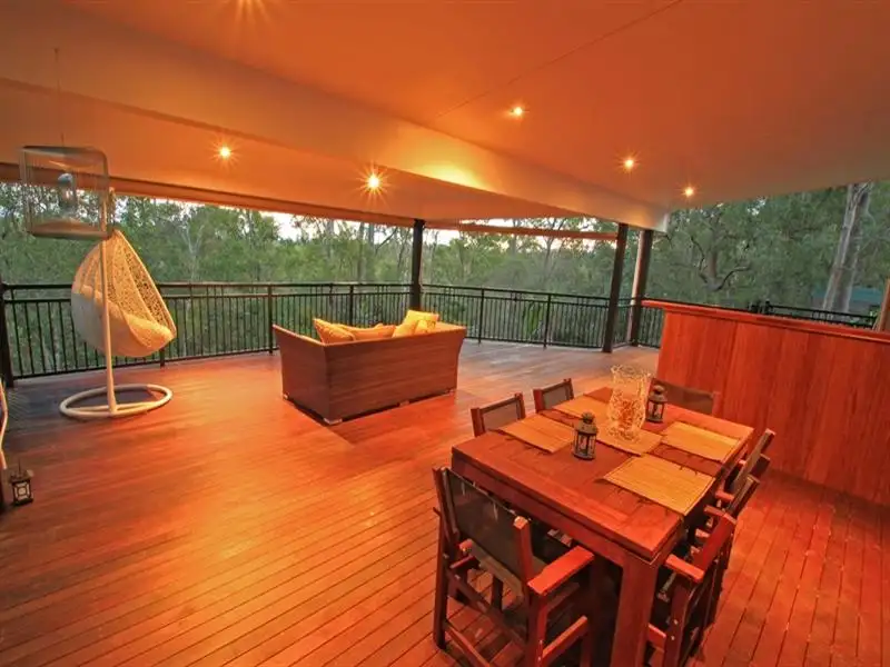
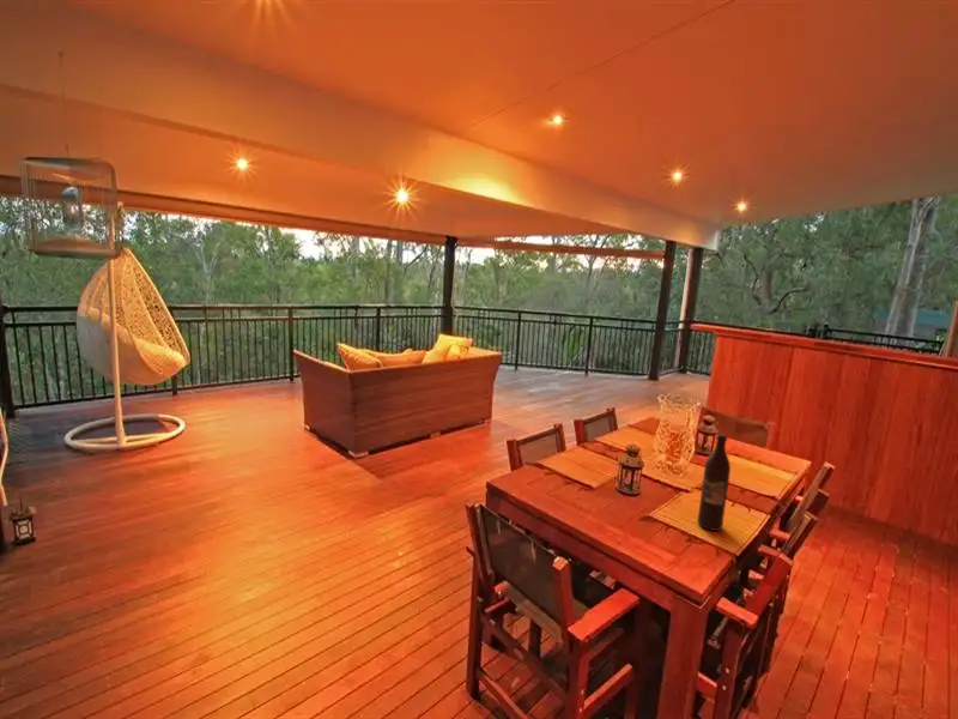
+ wine bottle [697,433,732,532]
